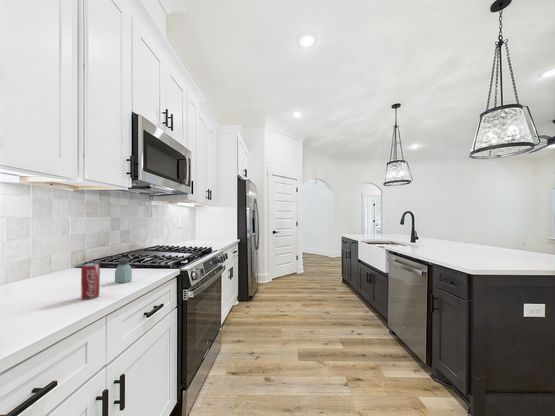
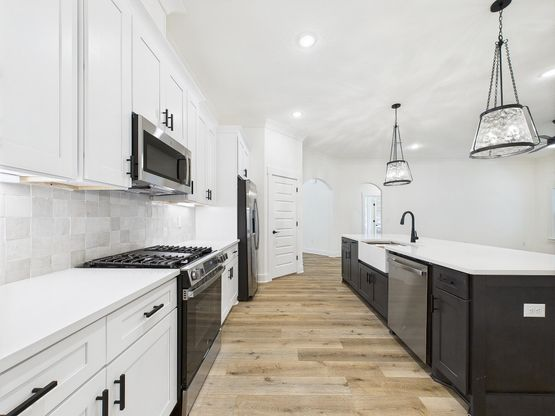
- saltshaker [114,258,133,284]
- beverage can [80,262,101,300]
